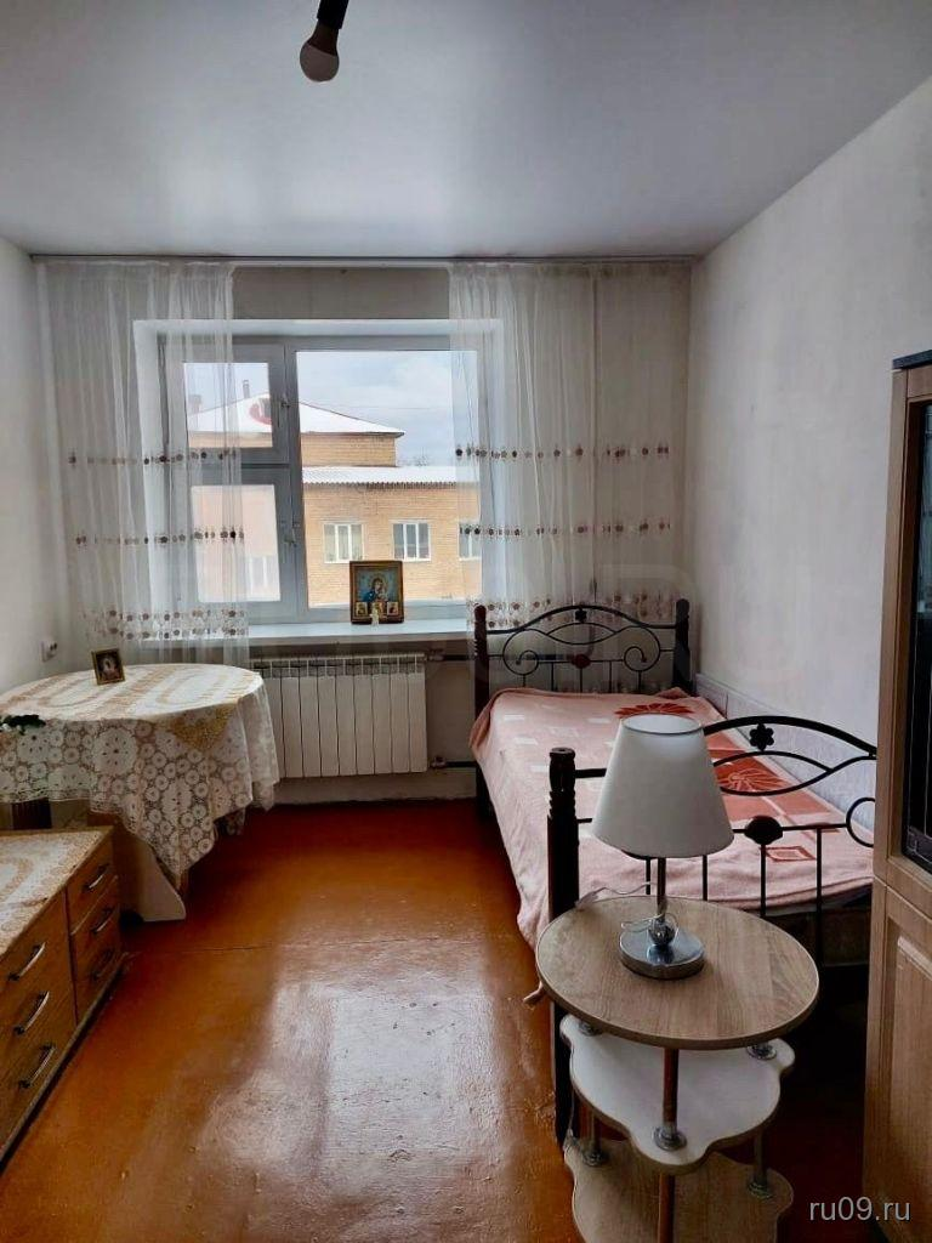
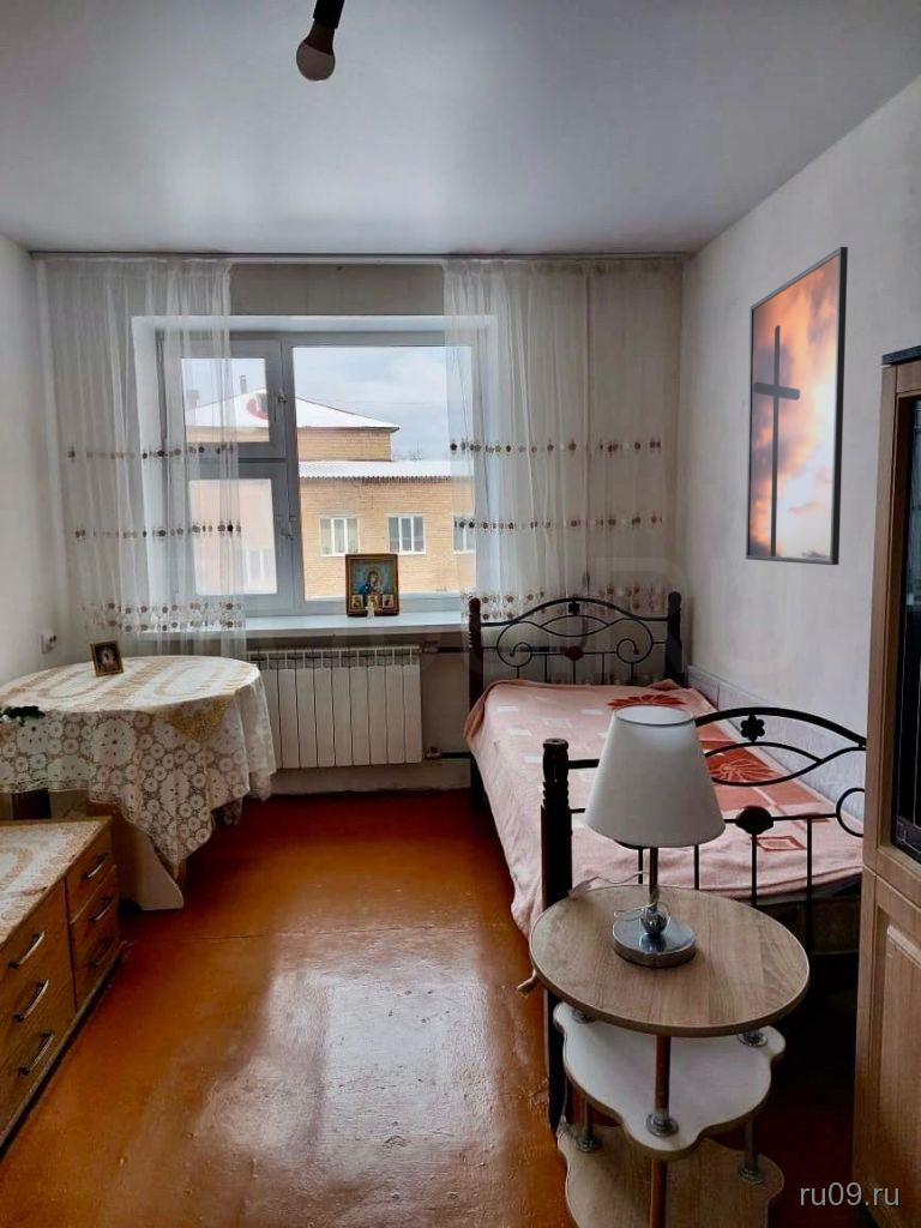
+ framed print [745,246,849,566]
